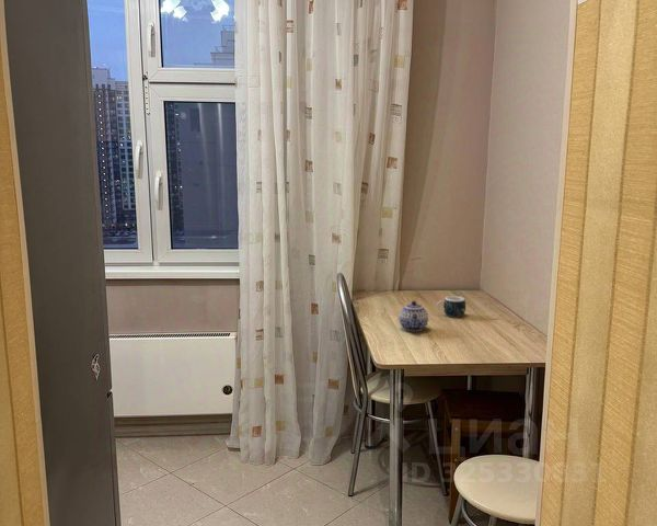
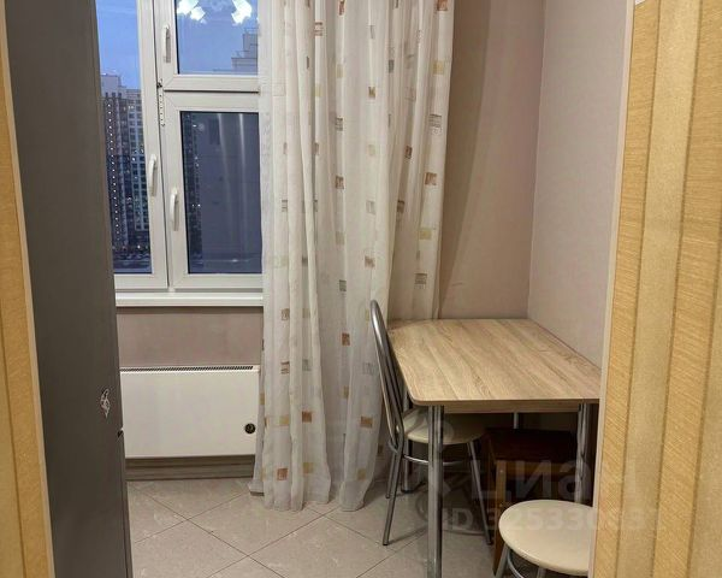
- teapot [399,300,429,332]
- mug [436,295,466,318]
